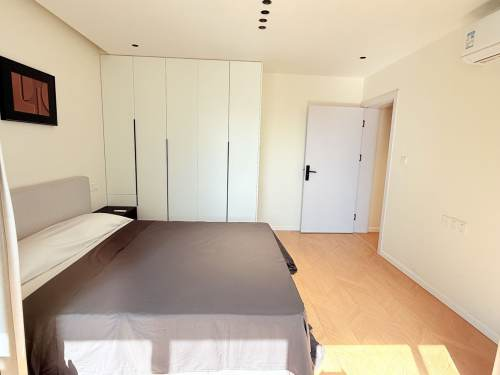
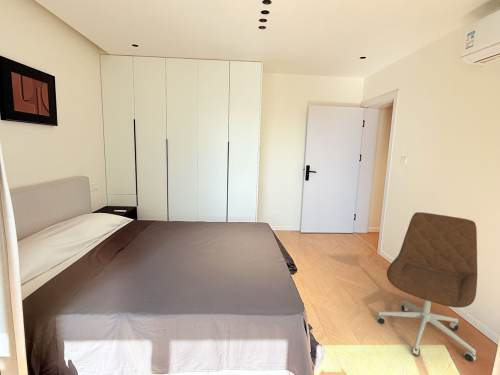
+ office chair [376,211,478,363]
